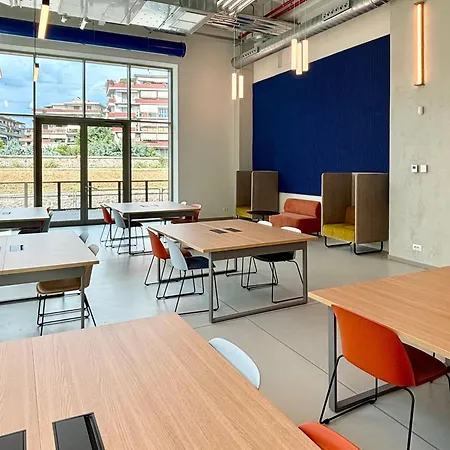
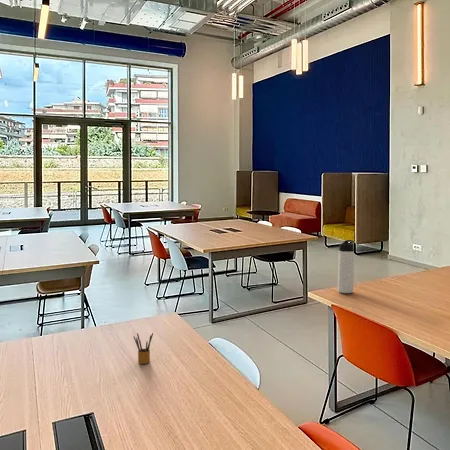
+ thermos bottle [337,239,355,294]
+ pencil box [133,332,154,365]
